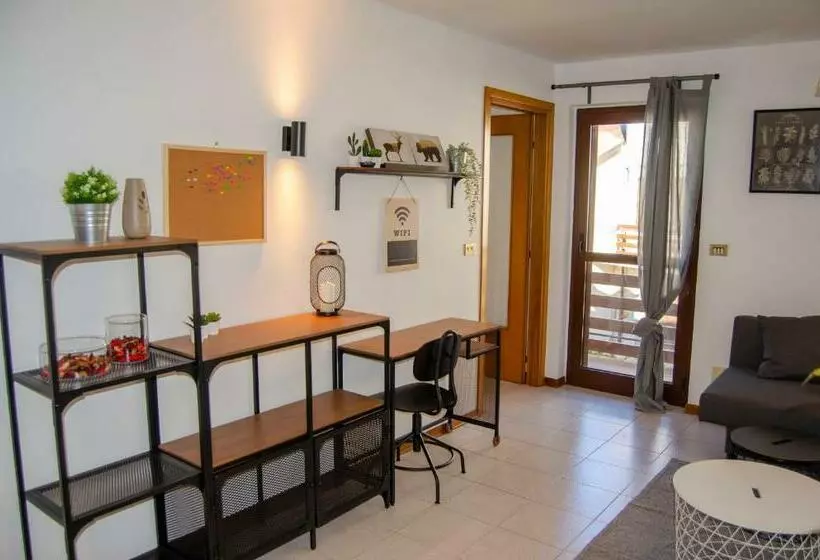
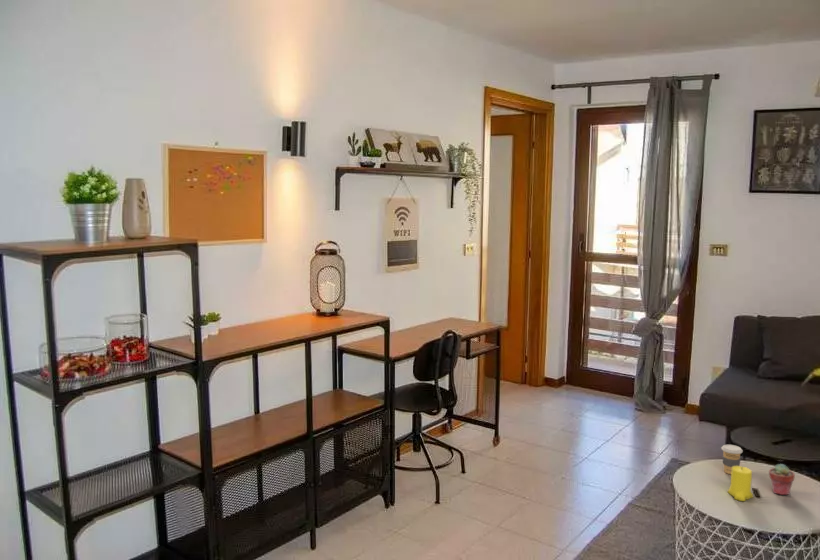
+ coffee cup [720,444,744,475]
+ potted succulent [768,463,796,496]
+ candle [727,465,754,502]
